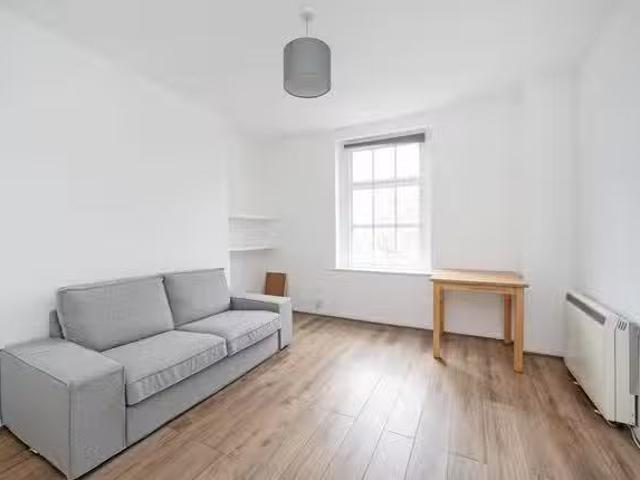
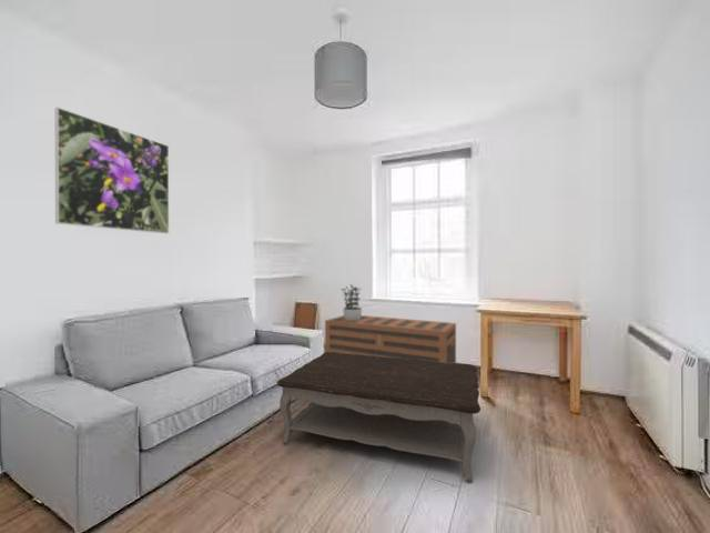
+ storage bench [324,314,457,364]
+ coffee table [275,352,481,483]
+ potted plant [339,283,363,321]
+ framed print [54,107,170,234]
